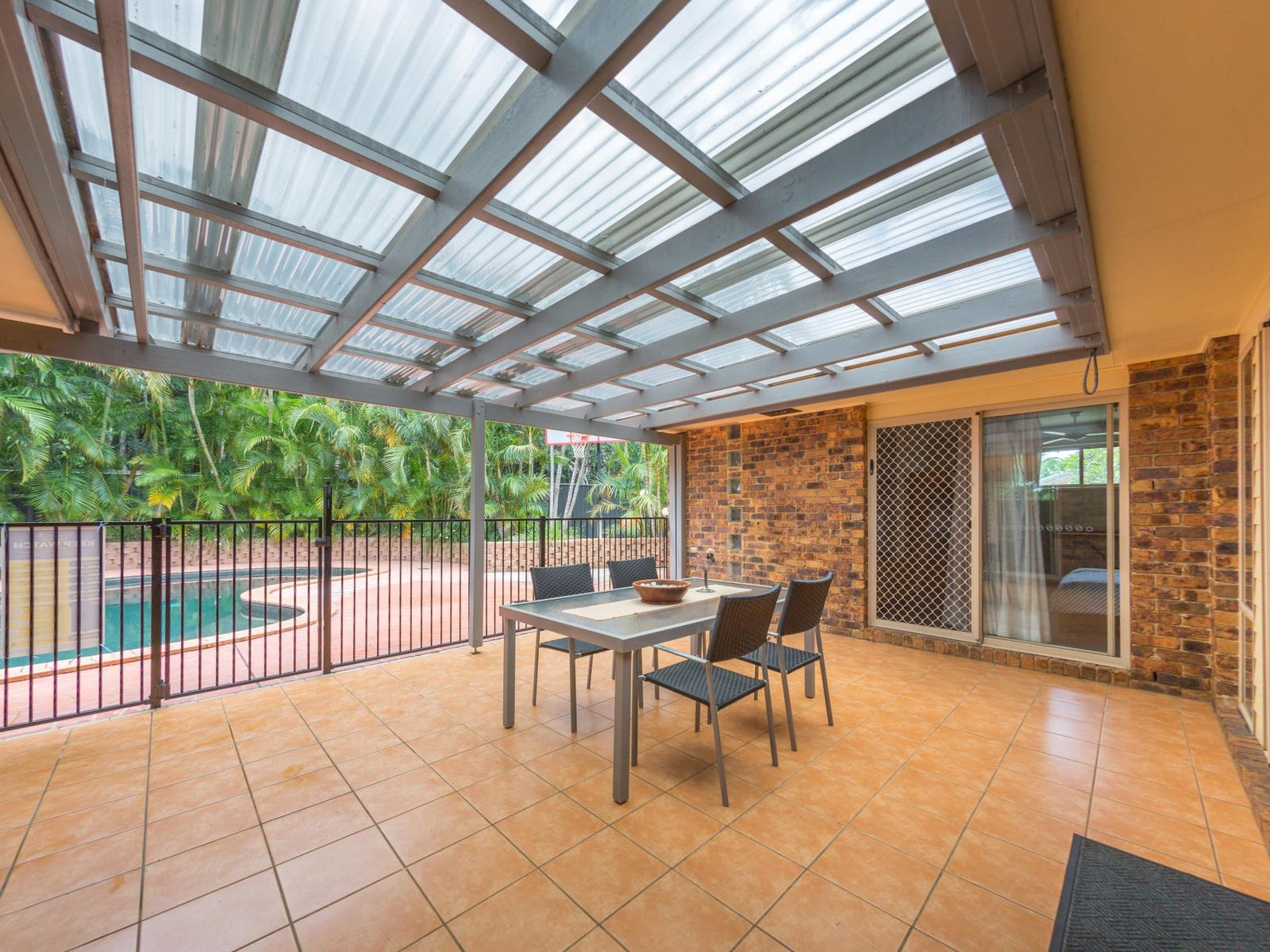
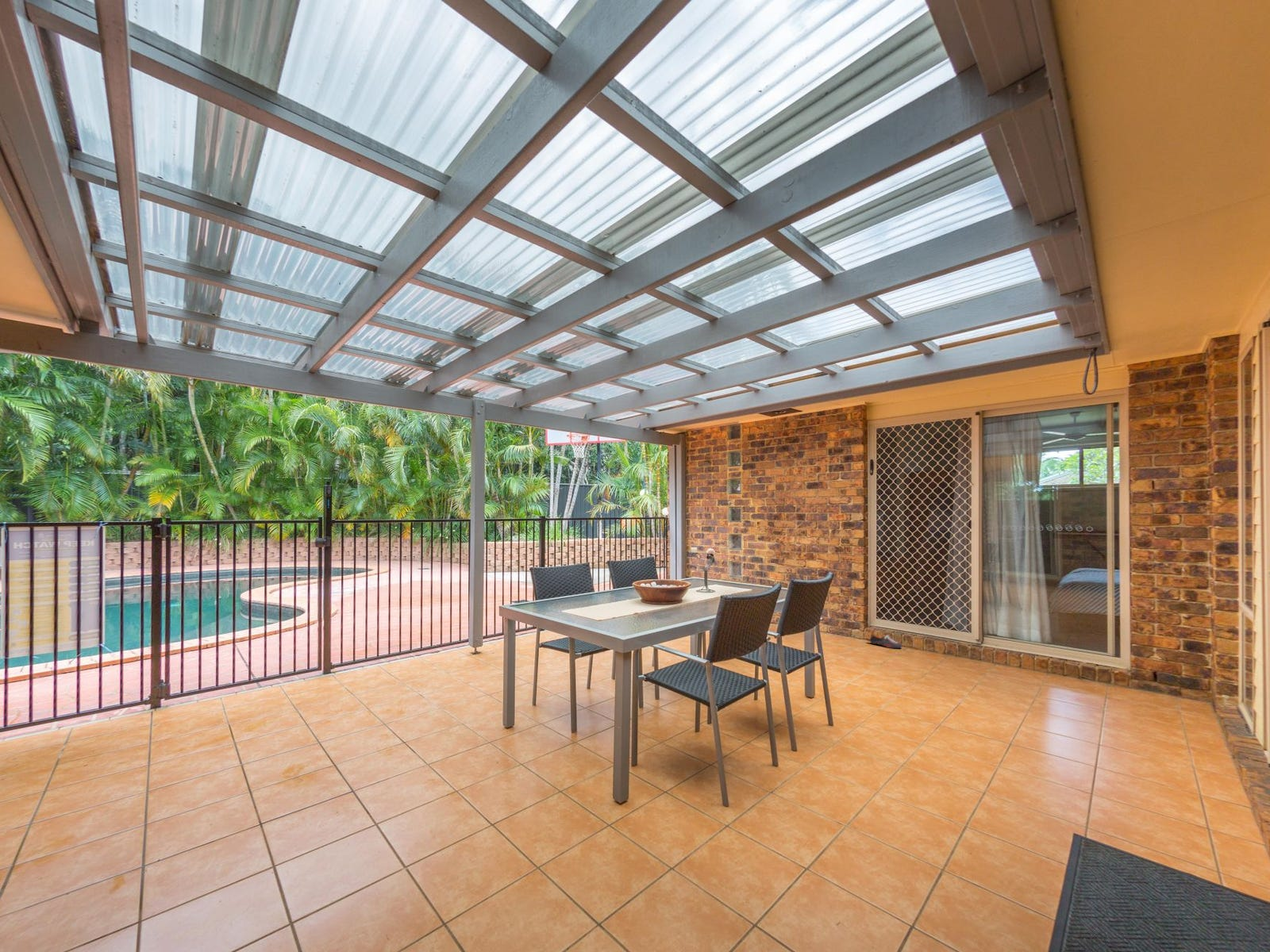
+ shoe [869,634,903,649]
